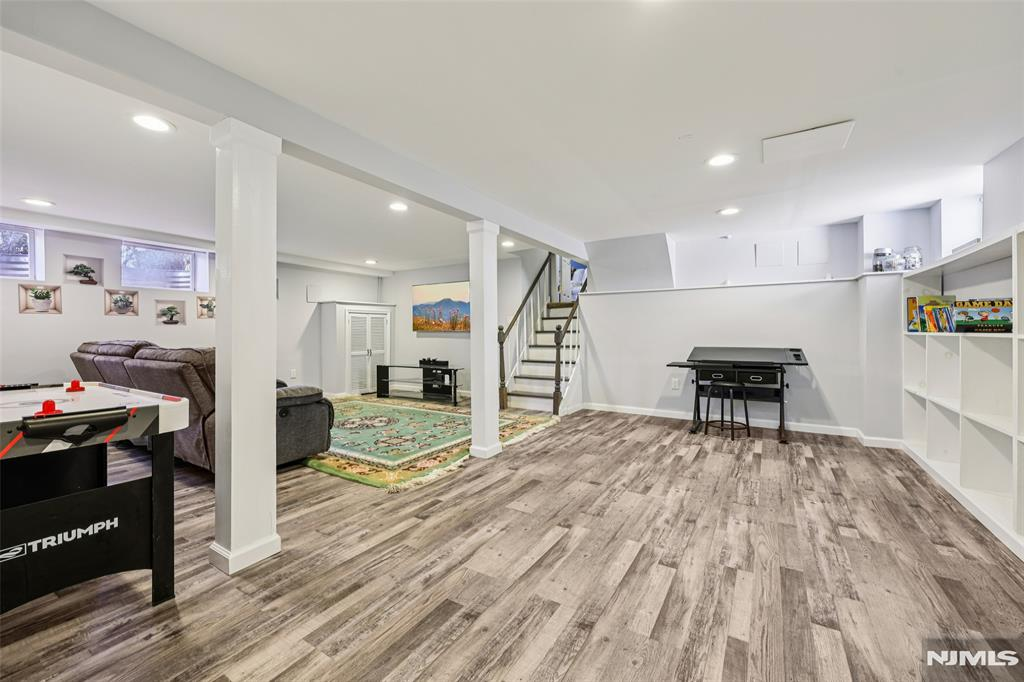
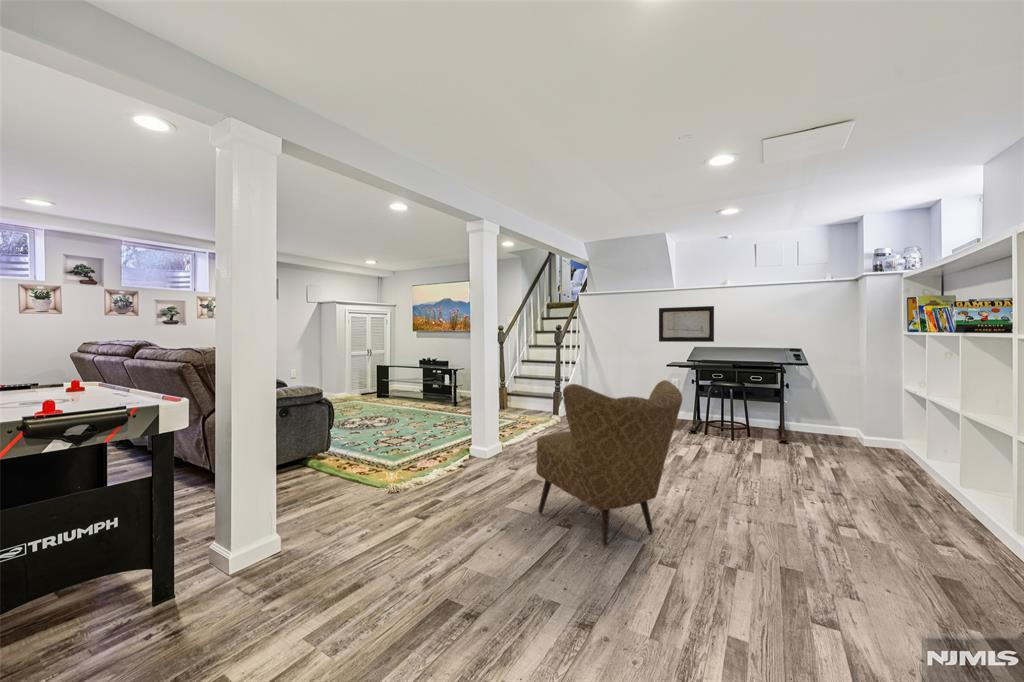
+ armchair [535,379,683,547]
+ wall art [658,305,715,343]
